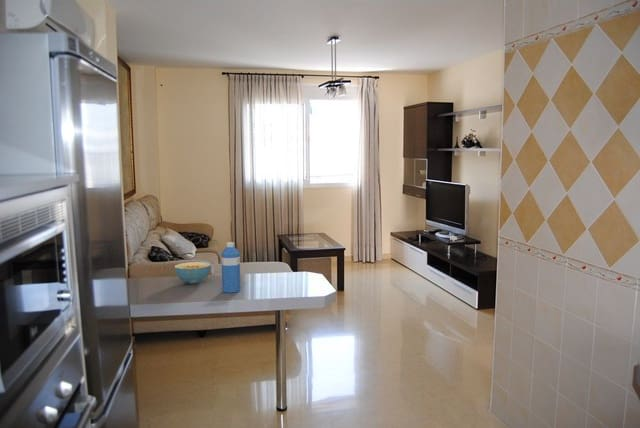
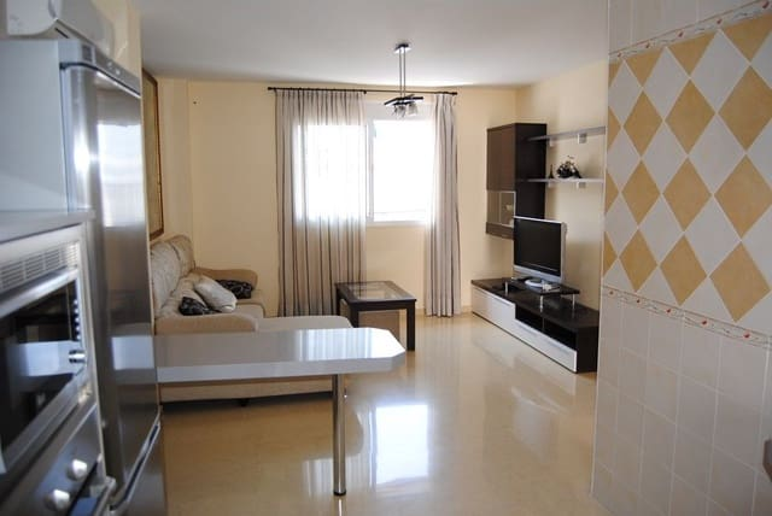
- water bottle [220,241,242,294]
- cereal bowl [174,261,212,285]
